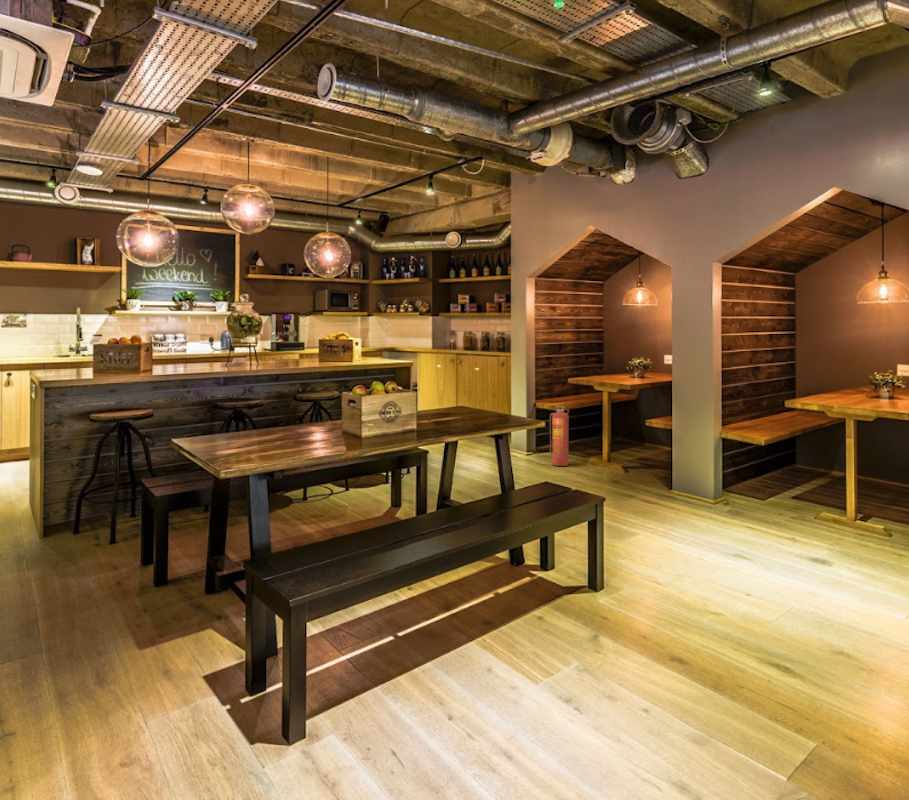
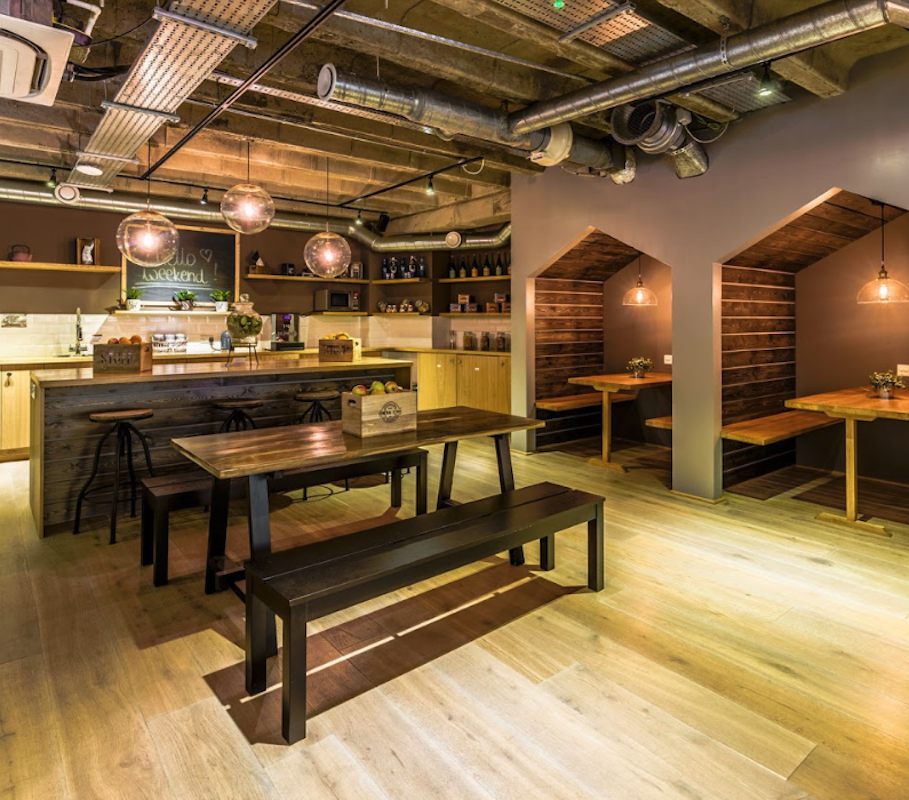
- fire extinguisher [549,405,570,467]
